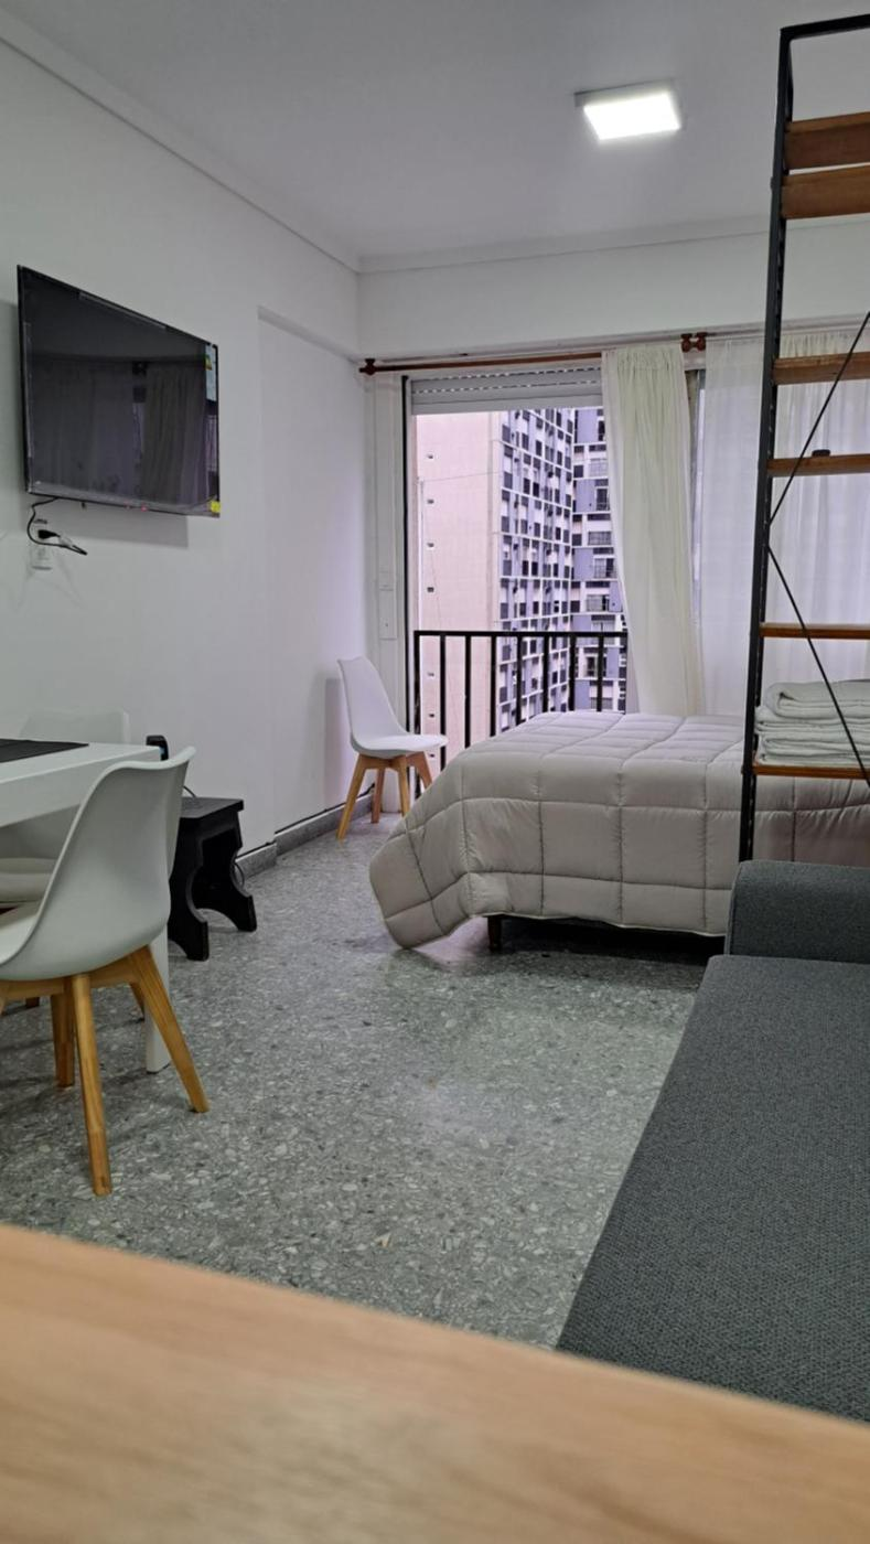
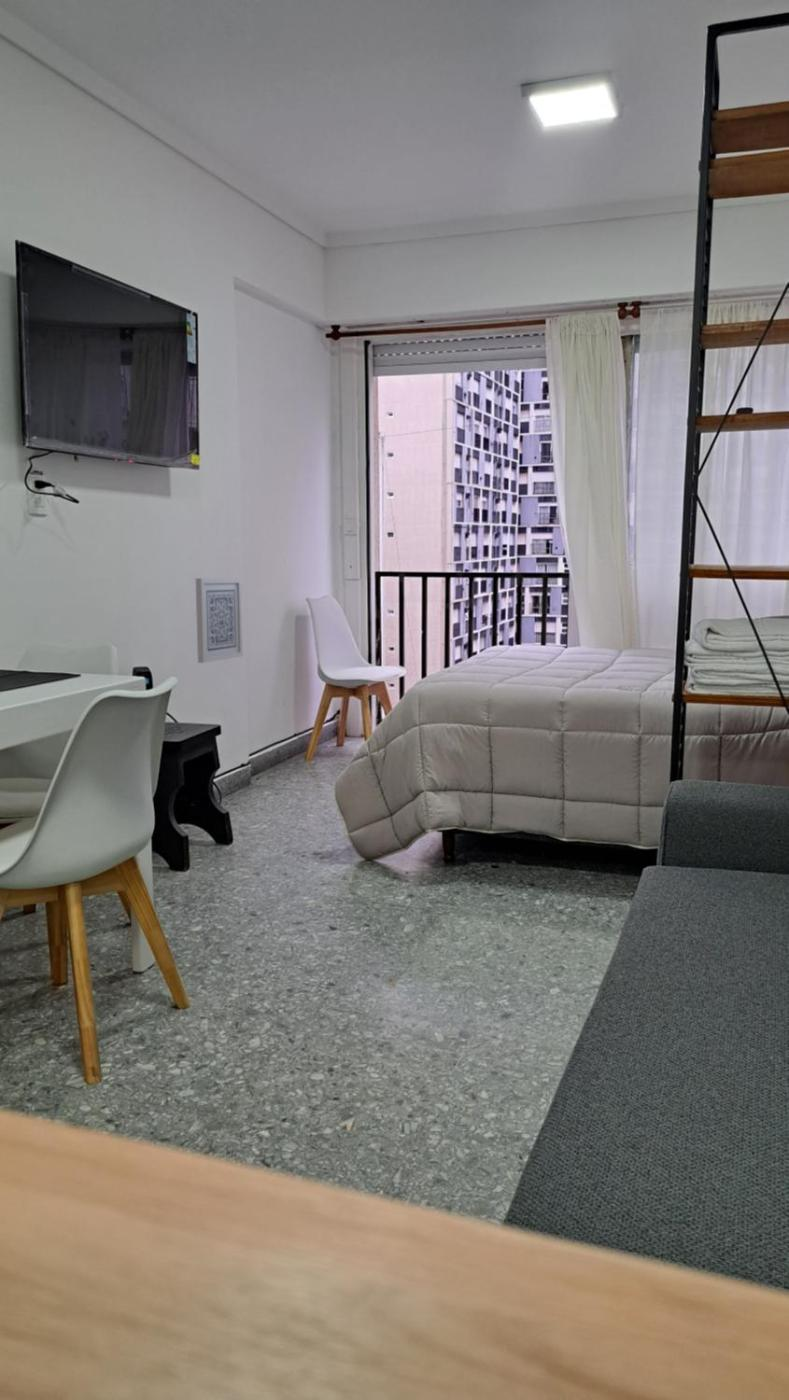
+ wall art [195,577,244,664]
